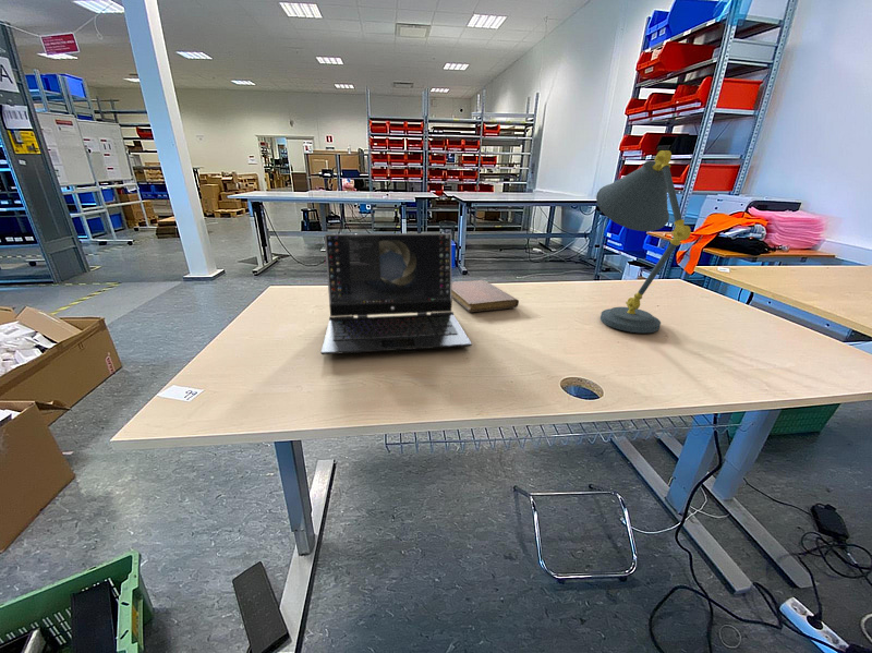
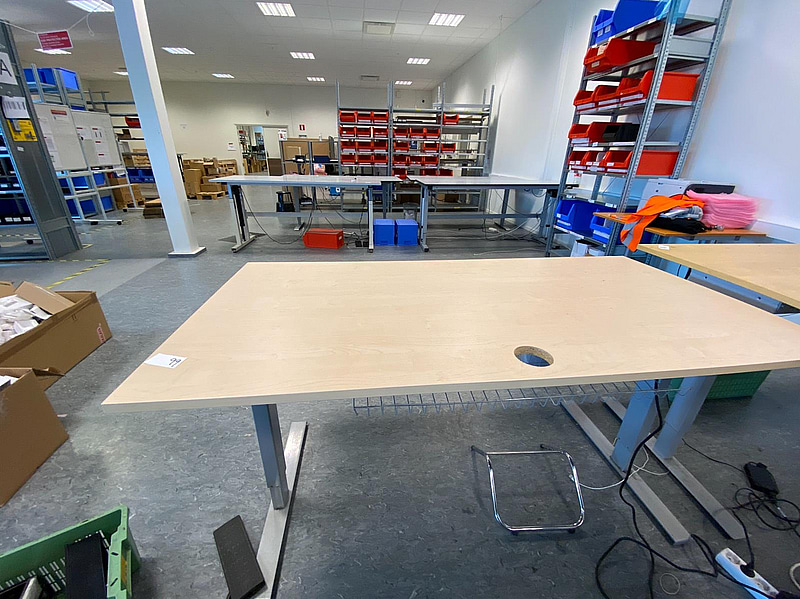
- desk lamp [595,149,692,334]
- laptop [320,232,473,355]
- notebook [451,279,520,313]
